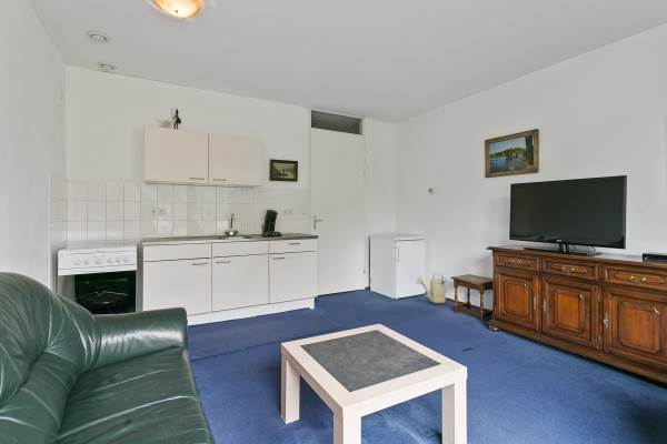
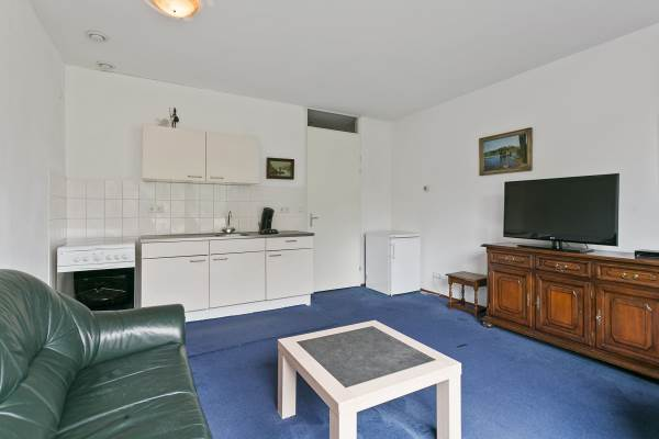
- watering can [415,272,448,306]
